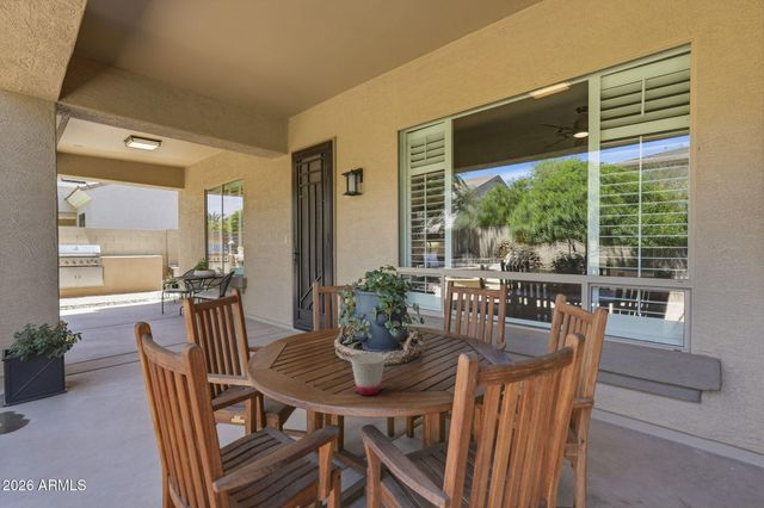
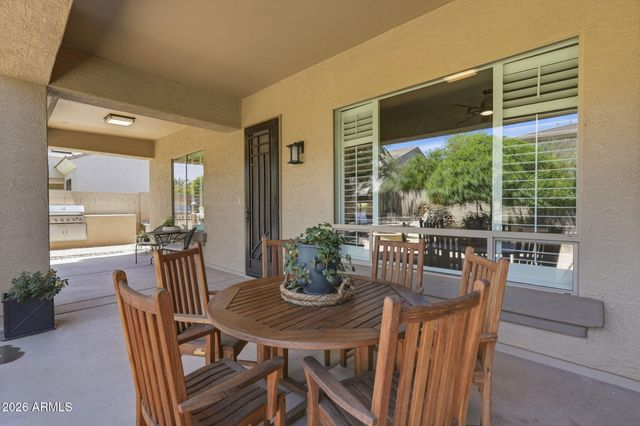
- cup [350,352,387,397]
